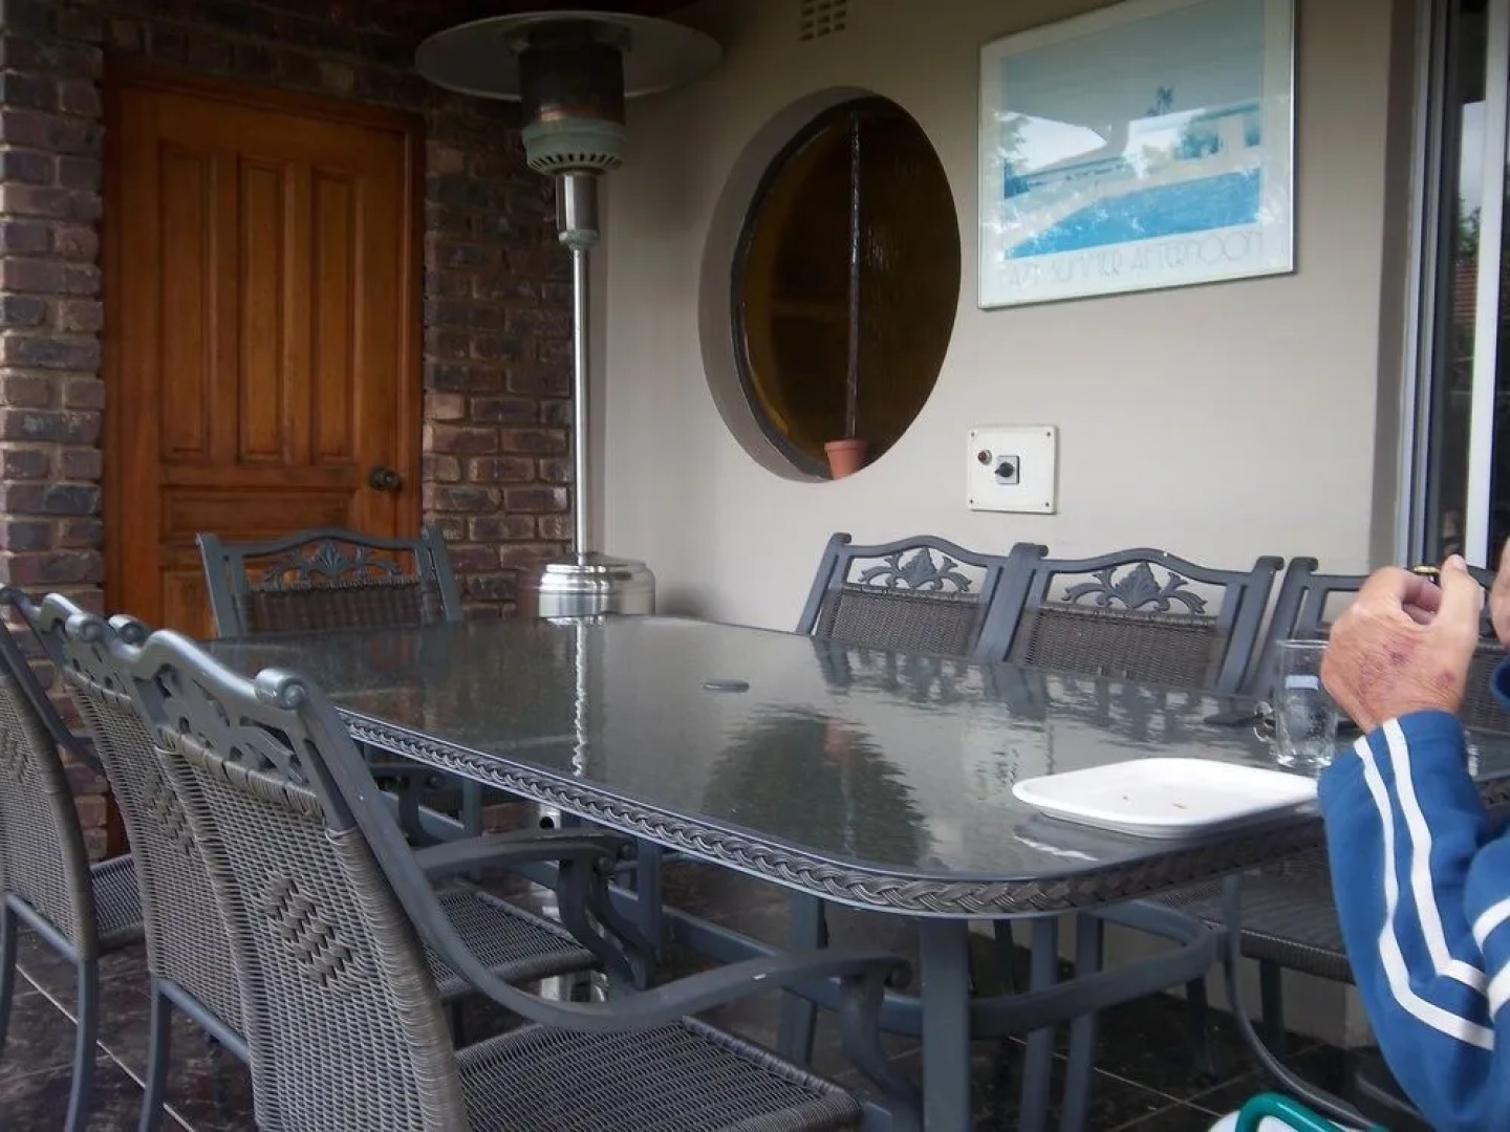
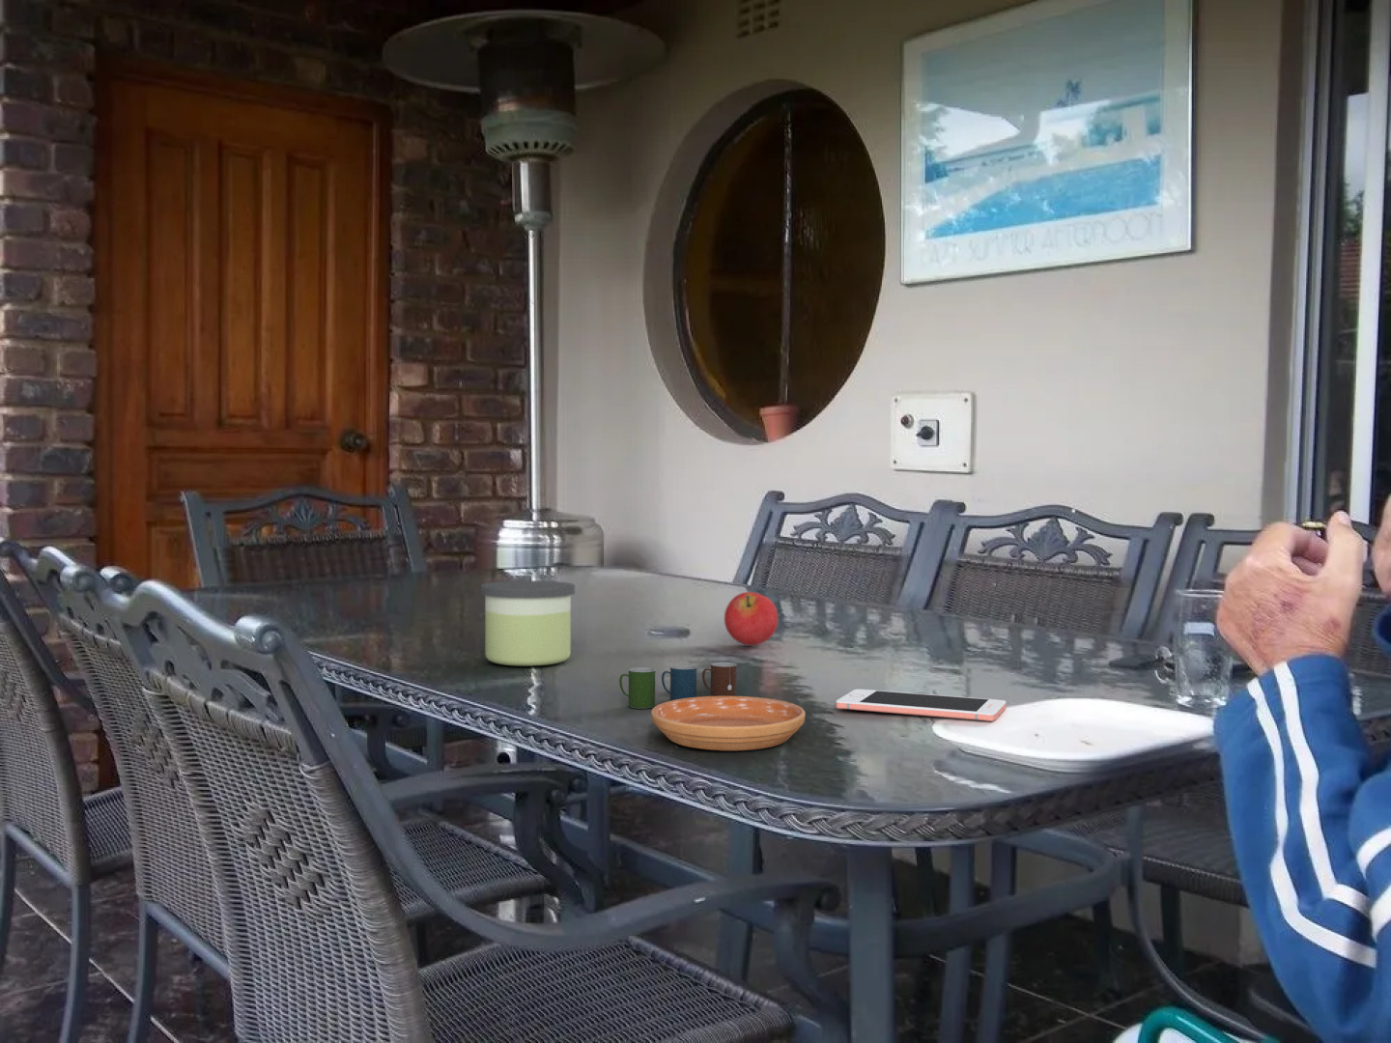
+ cell phone [835,688,1007,722]
+ candle [480,580,576,667]
+ cup [618,662,738,710]
+ fruit [724,591,779,646]
+ saucer [651,696,806,752]
